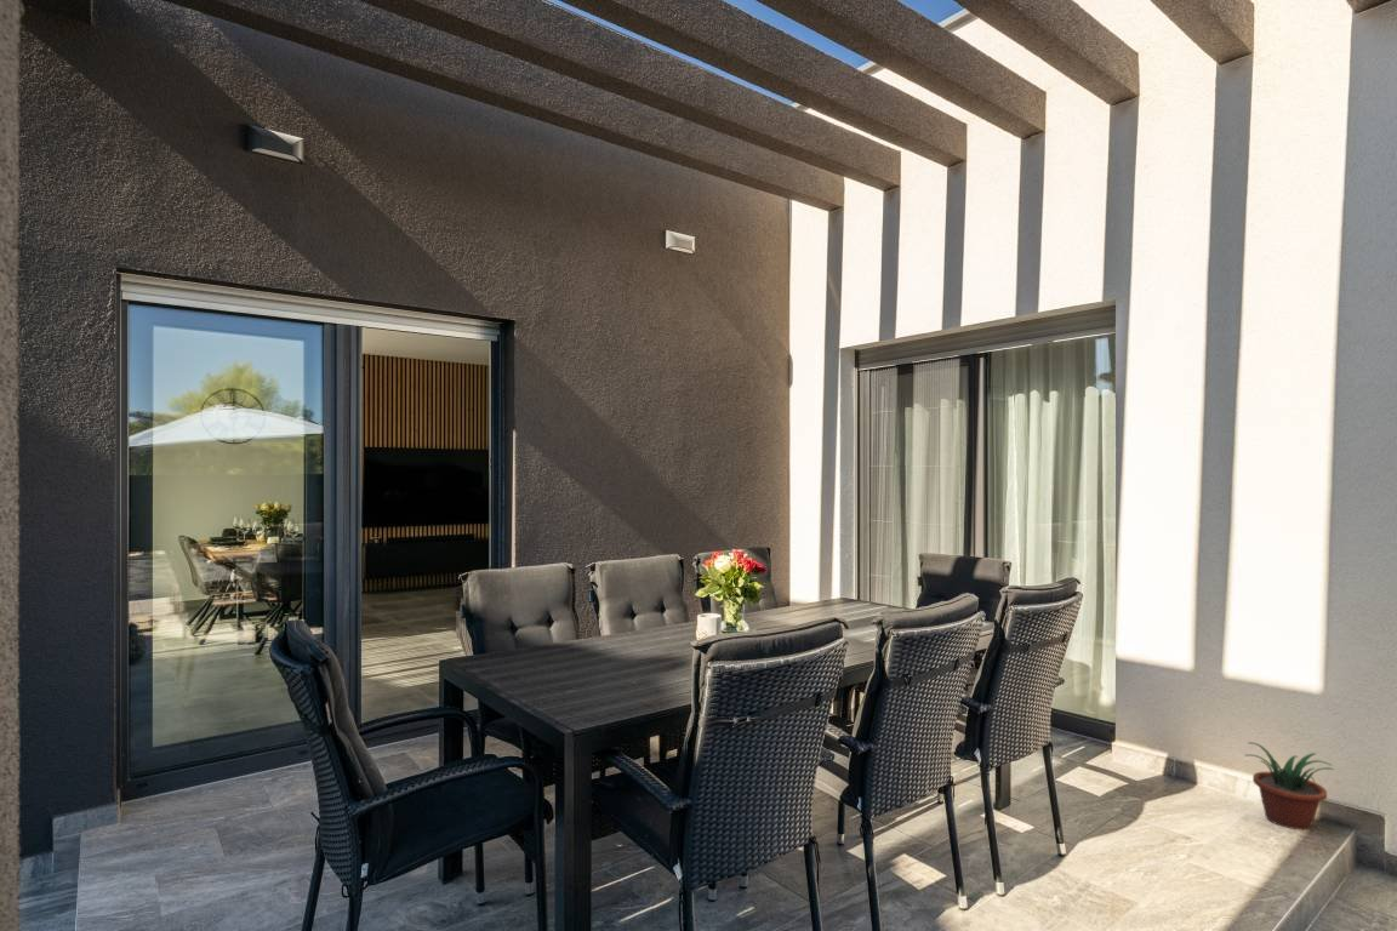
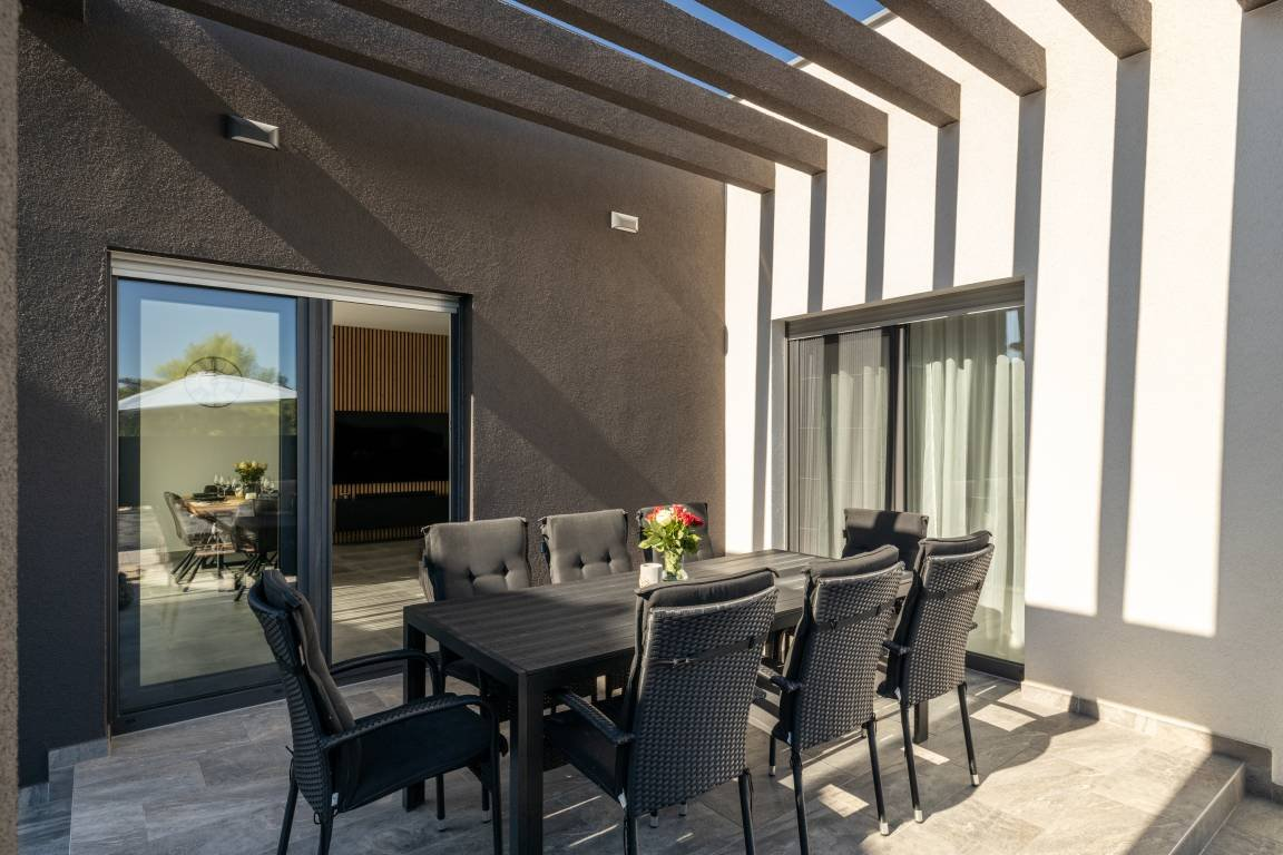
- potted plant [1243,741,1335,830]
